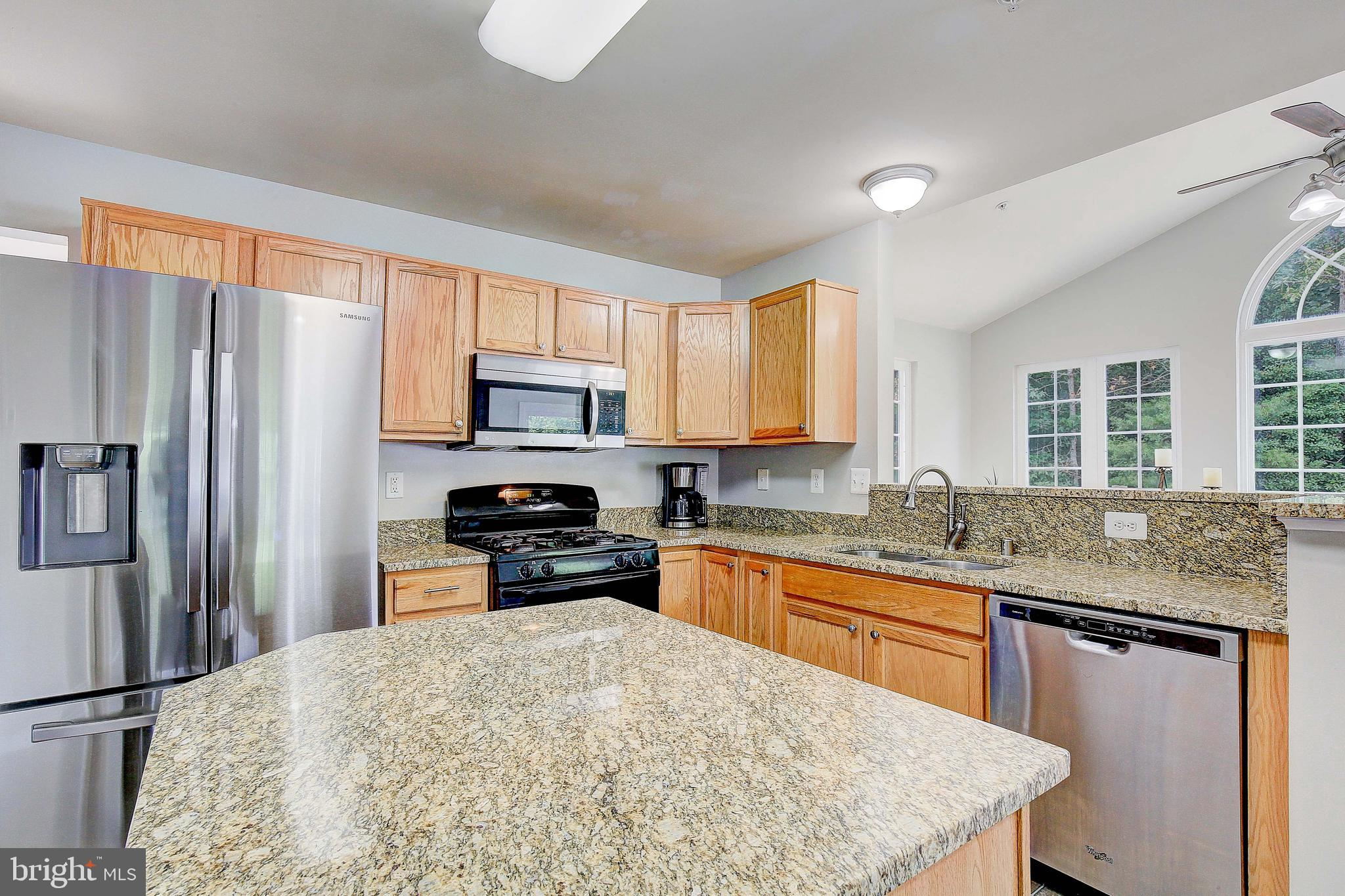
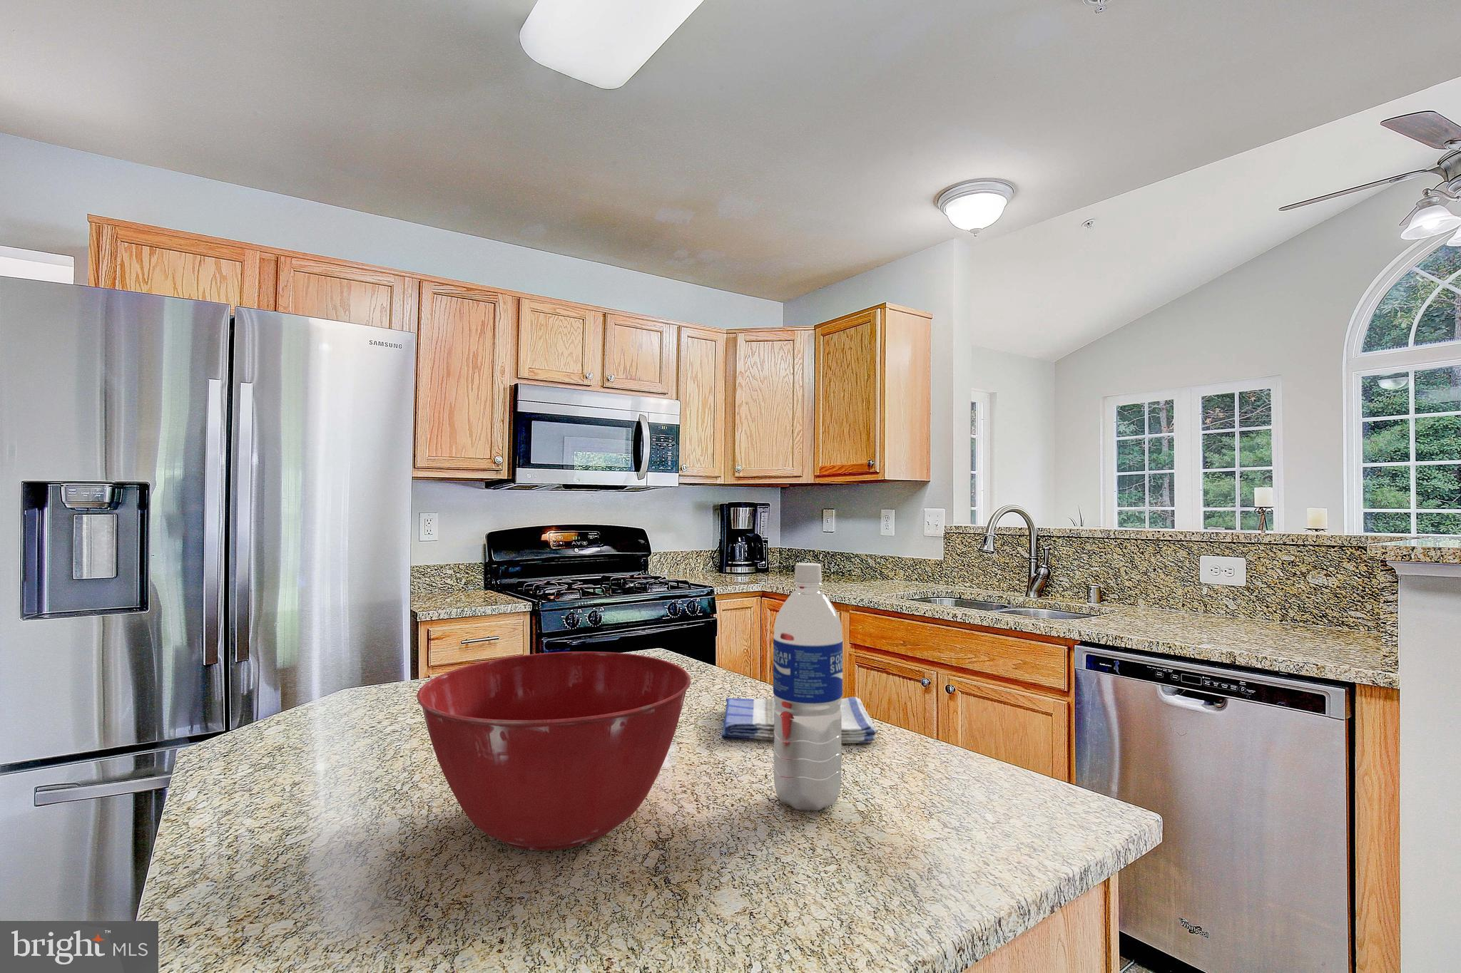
+ mixing bowl [416,650,691,851]
+ water bottle [772,563,843,811]
+ dish towel [720,696,879,744]
